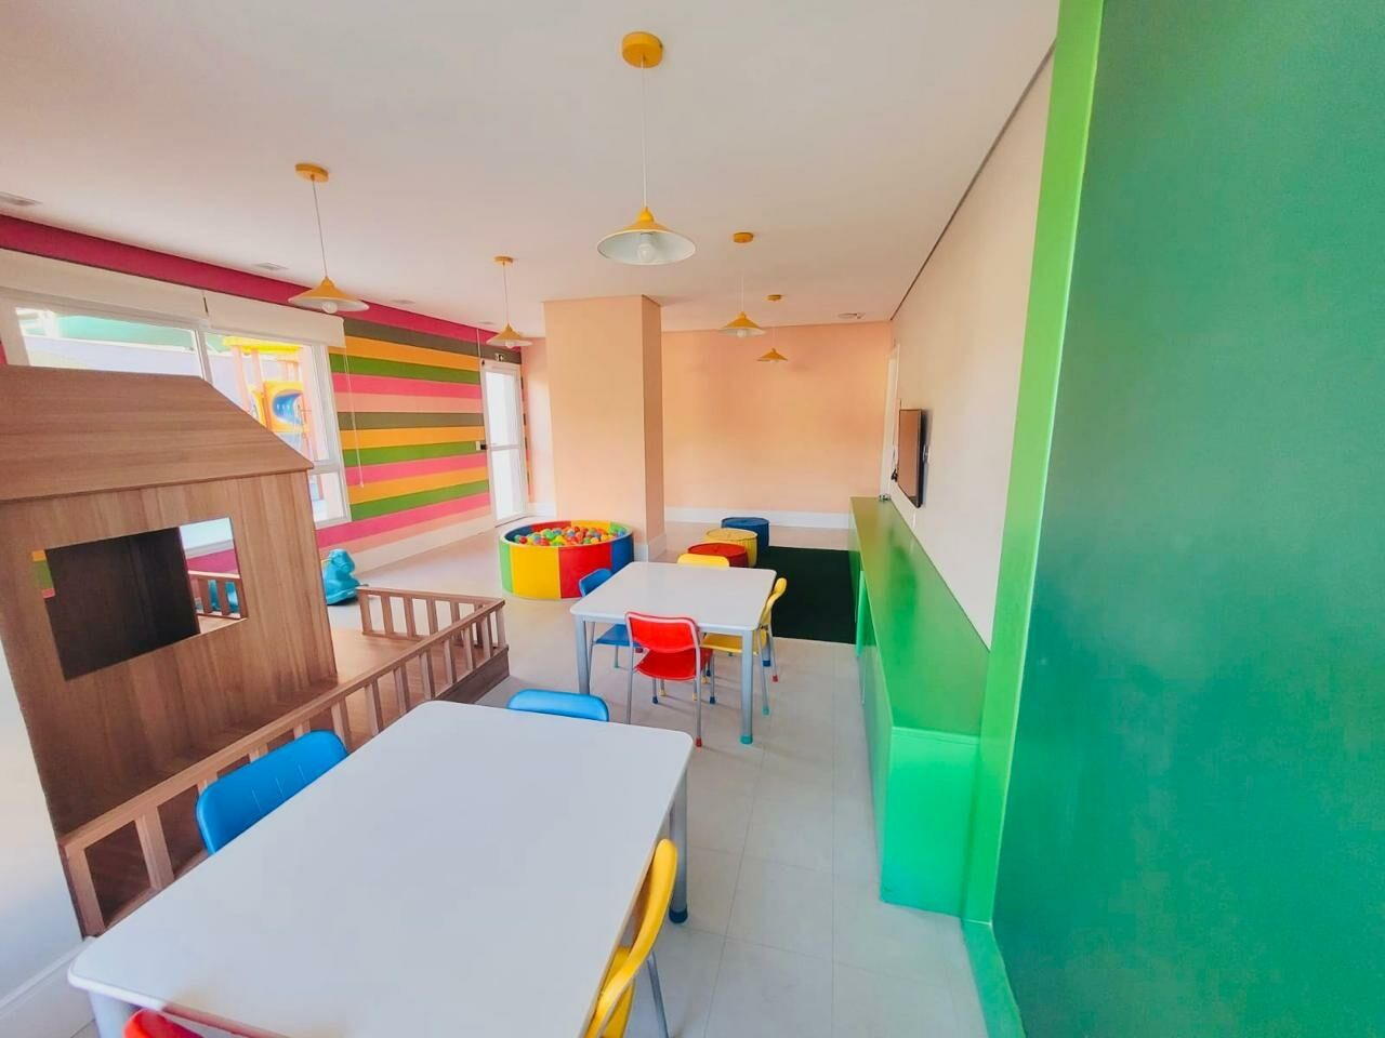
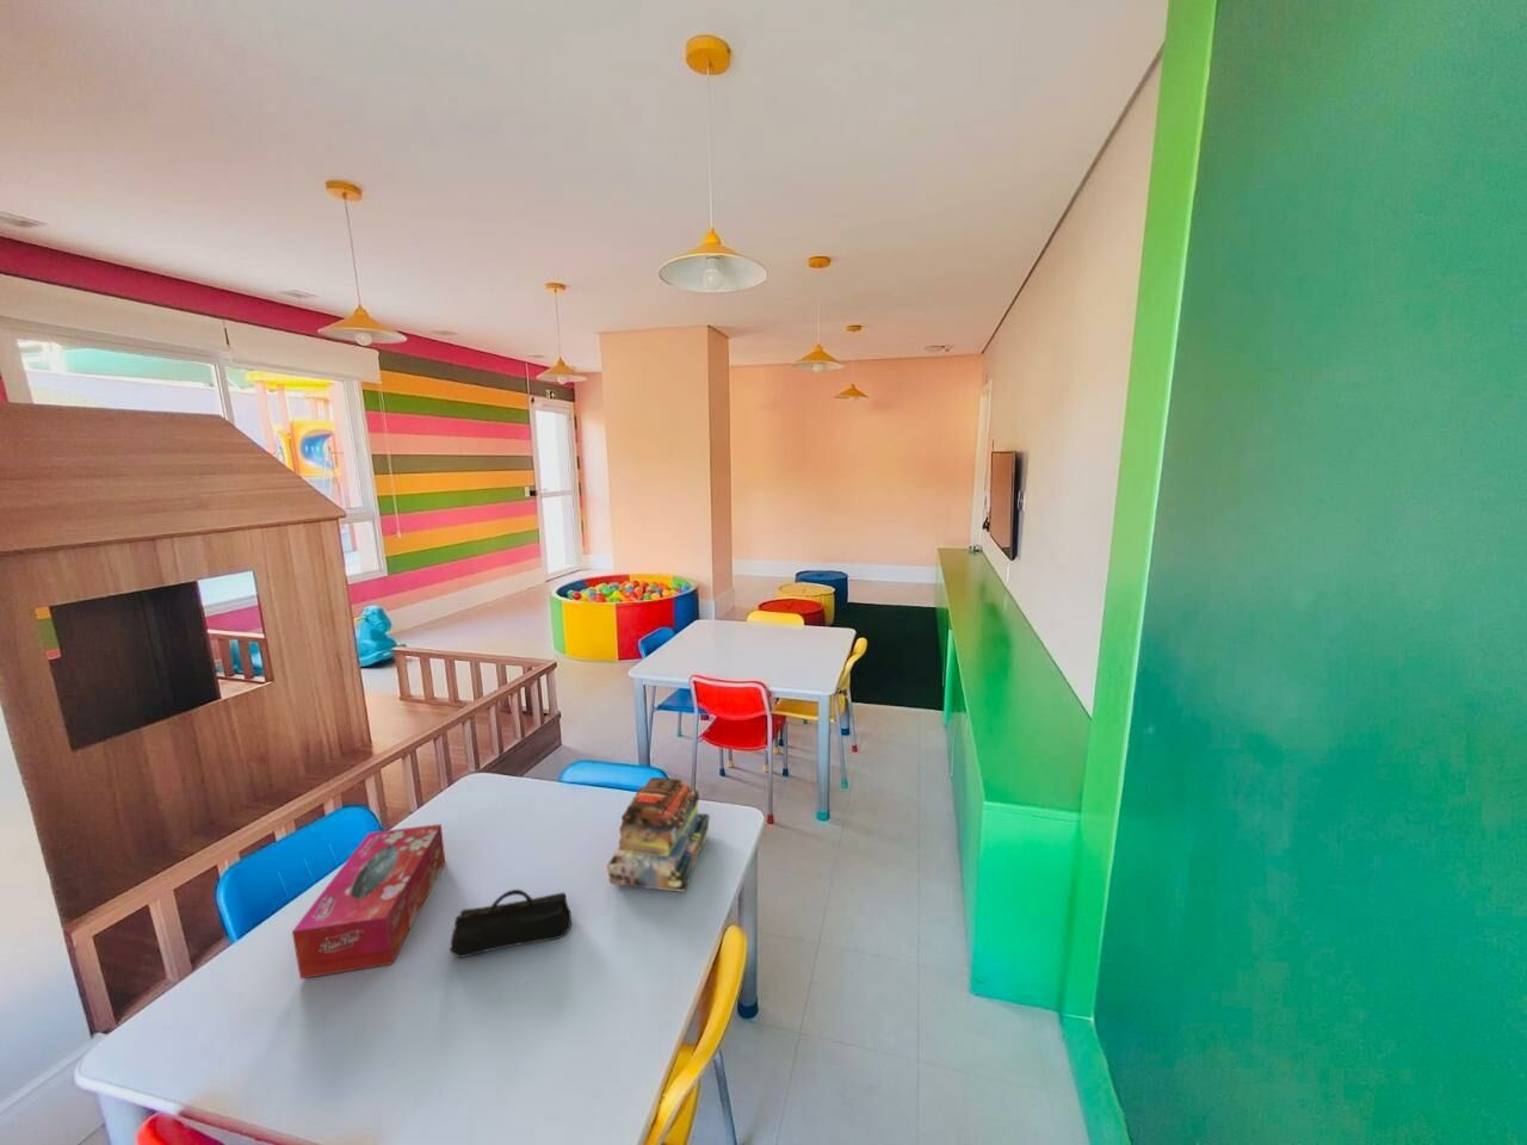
+ pencil case [450,889,572,959]
+ tissue box [291,823,446,980]
+ book [606,777,709,892]
